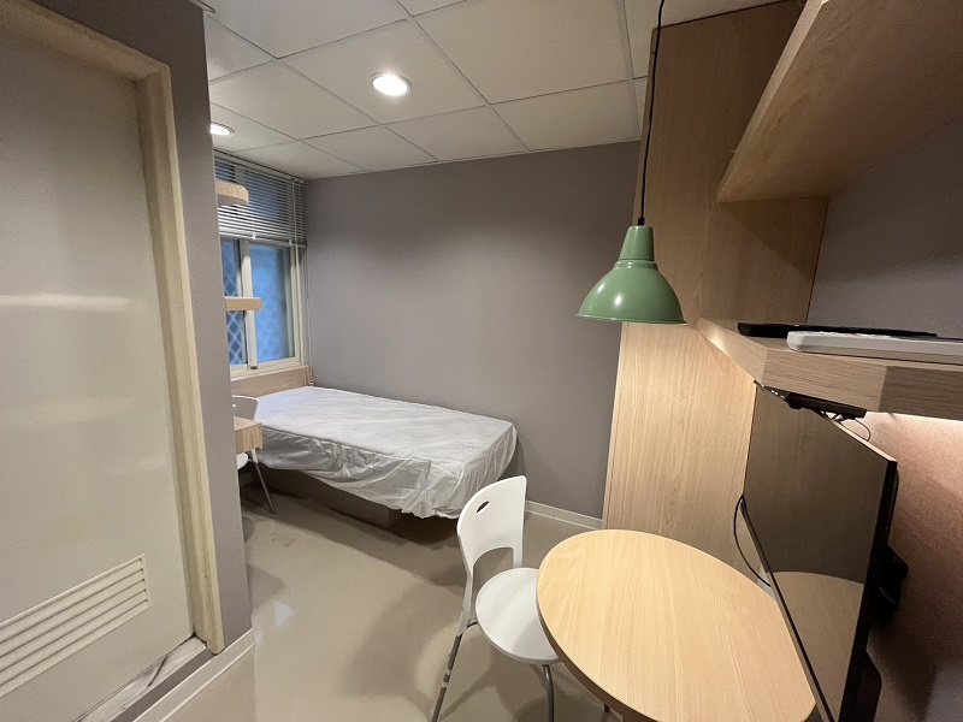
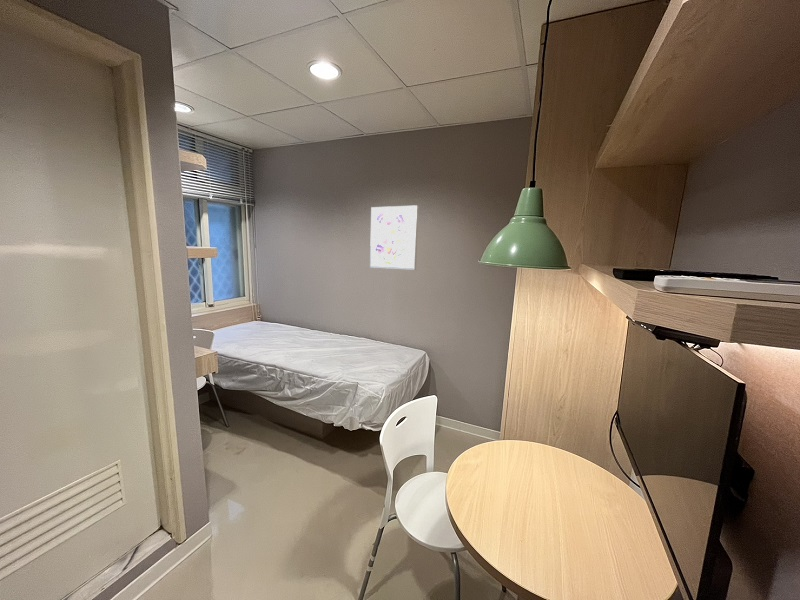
+ wall art [369,204,419,271]
